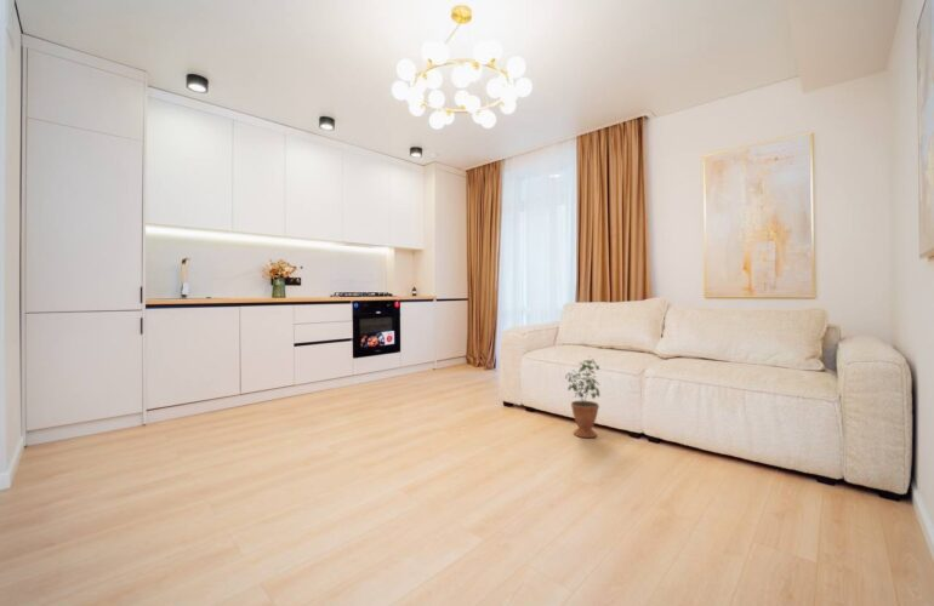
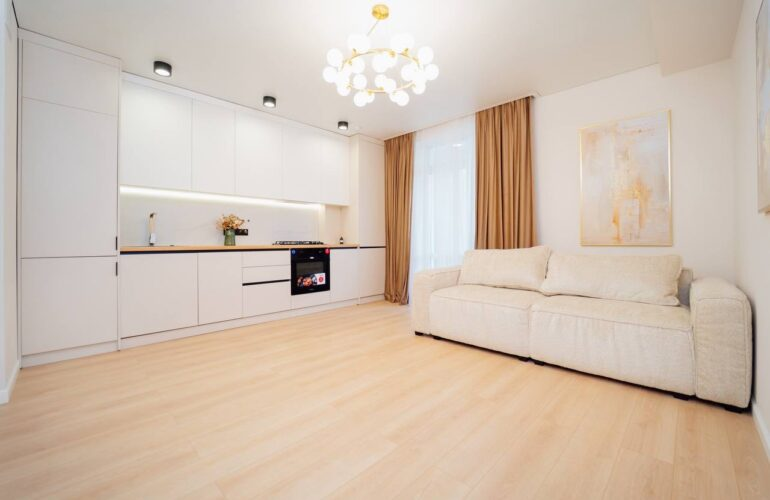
- potted plant [565,355,602,439]
